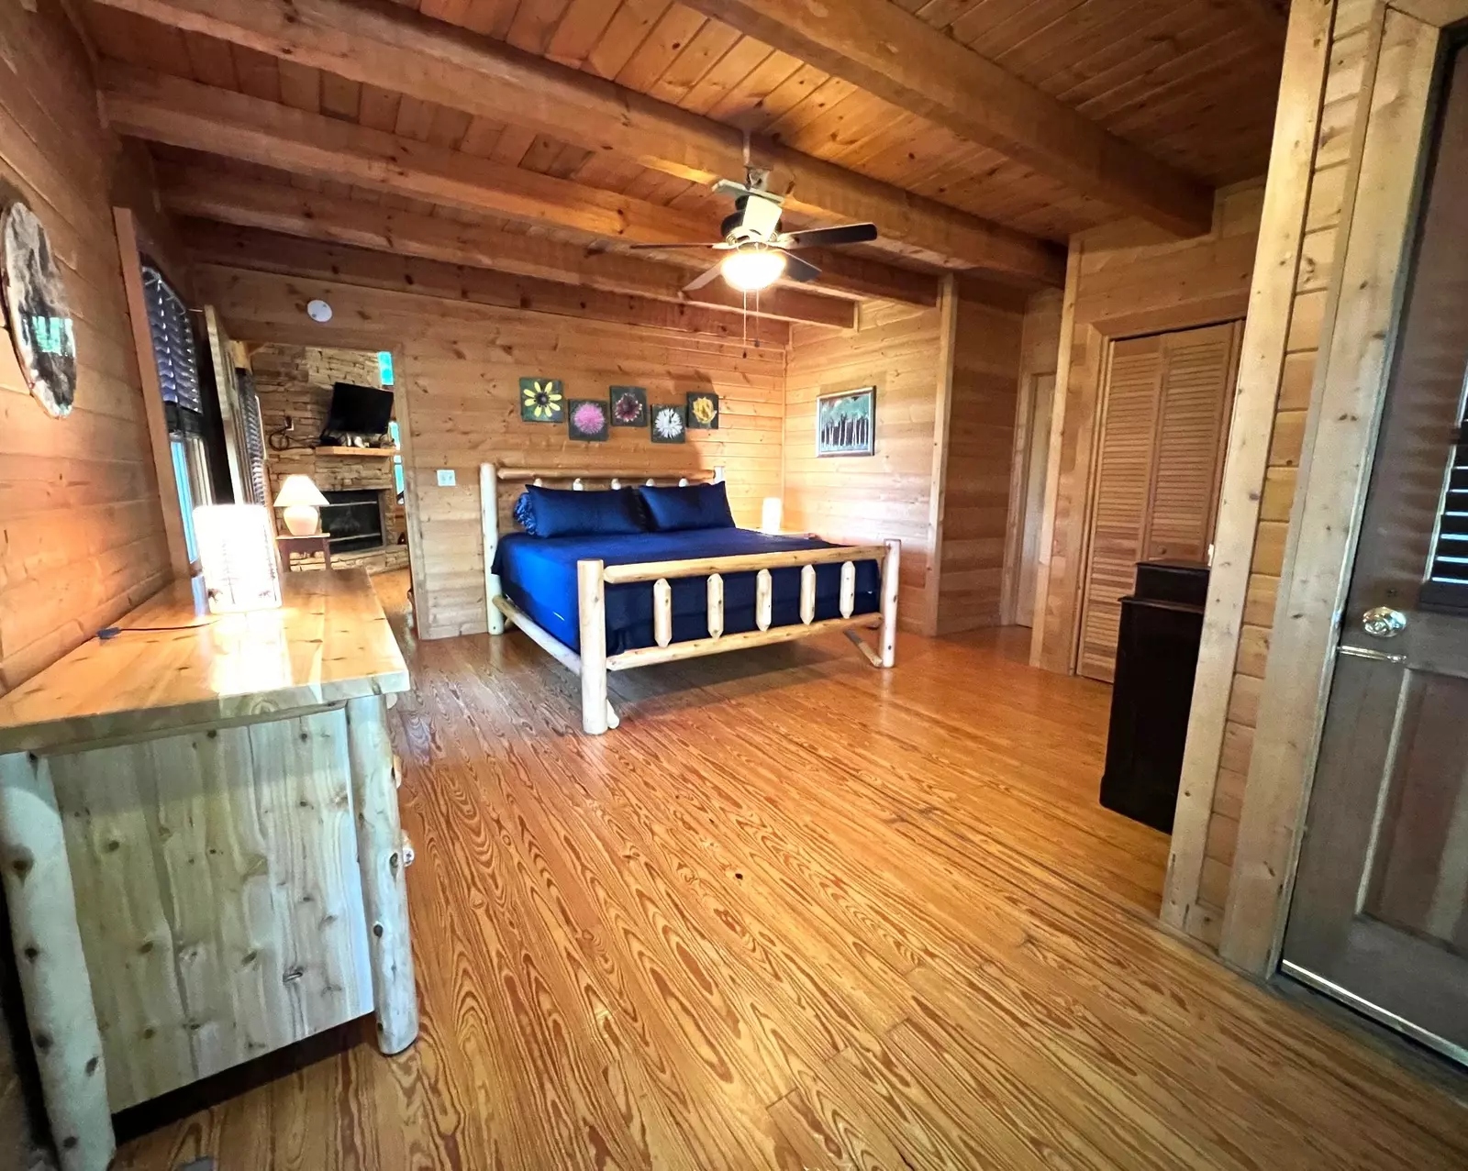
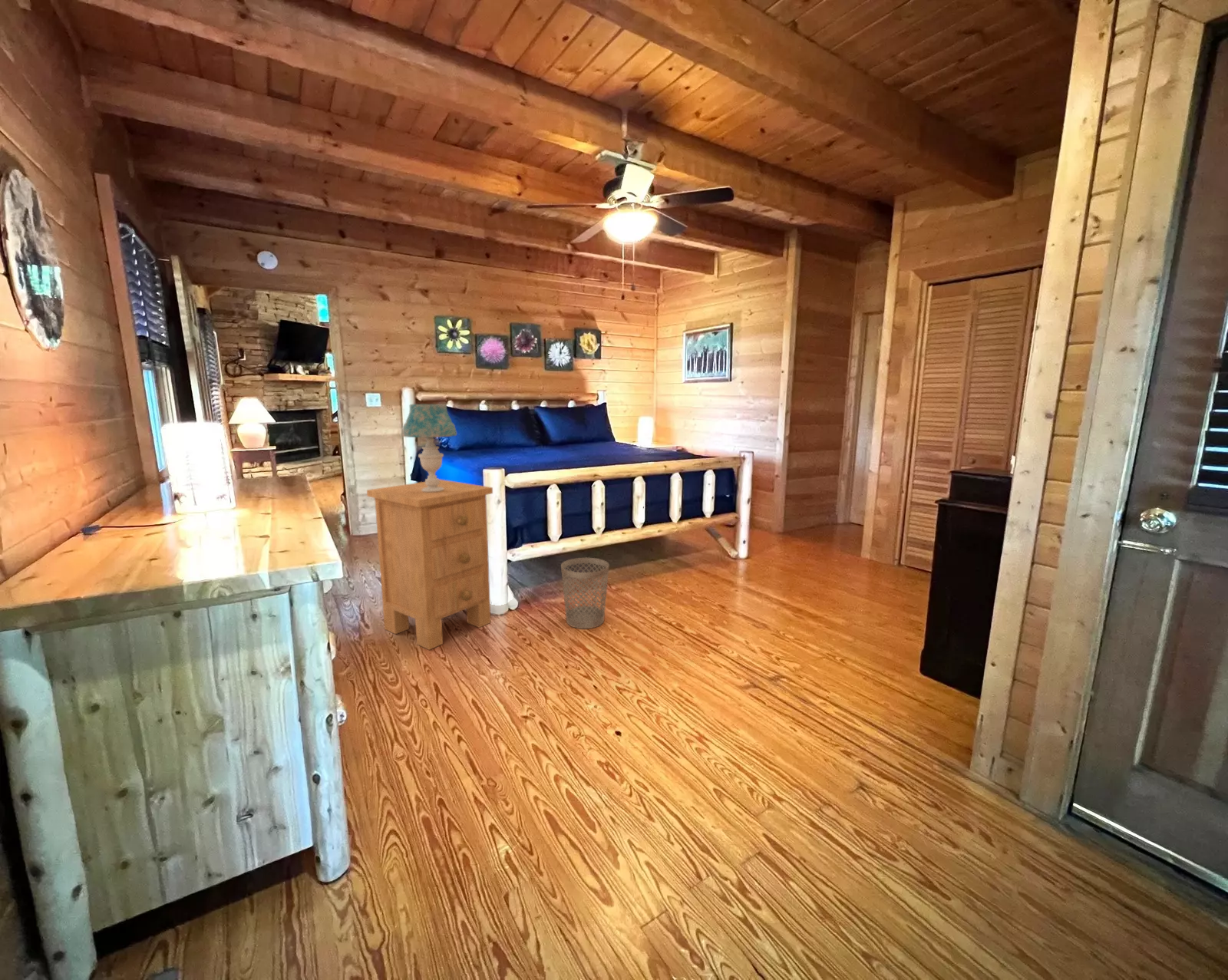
+ wastebasket [560,557,610,629]
+ nightstand [366,479,494,651]
+ table lamp [401,404,457,493]
